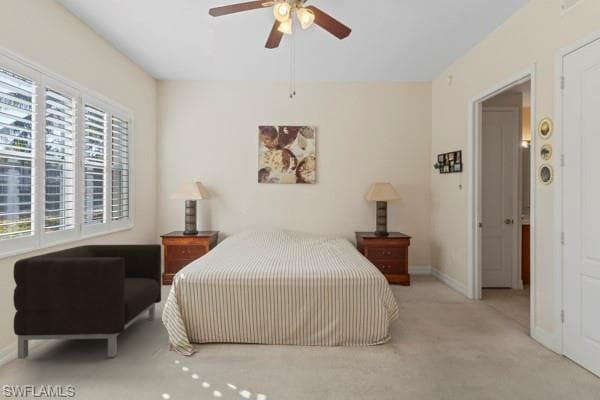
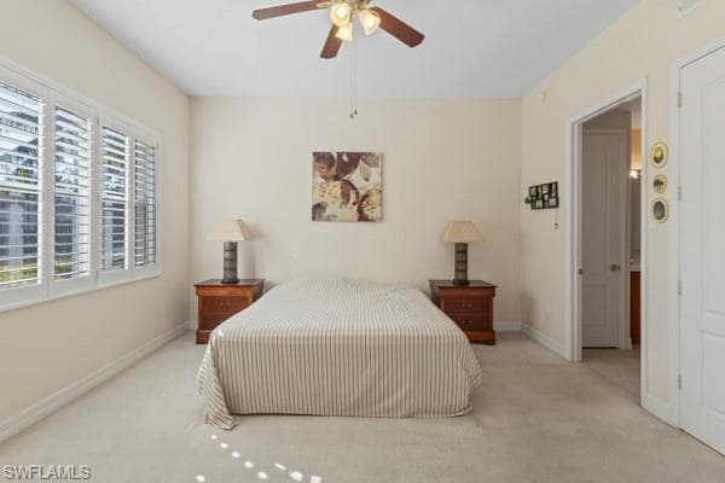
- armchair [12,243,162,360]
